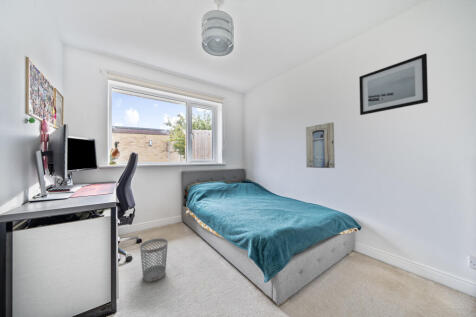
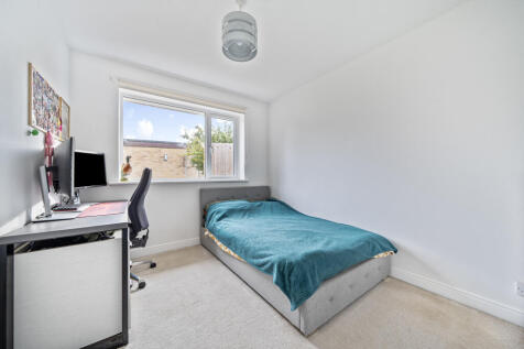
- wastebasket [139,237,169,283]
- wall art [358,52,429,116]
- wall art [305,121,336,169]
